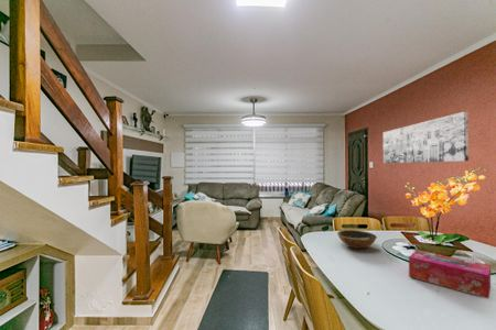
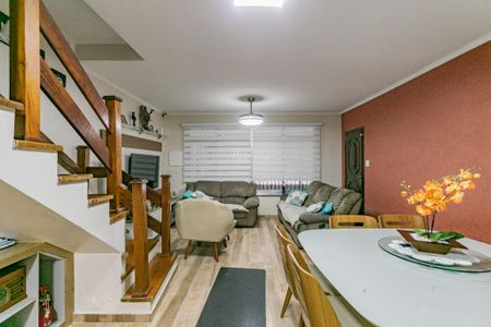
- bowl [336,229,378,250]
- wall art [382,111,470,164]
- tissue box [408,249,492,299]
